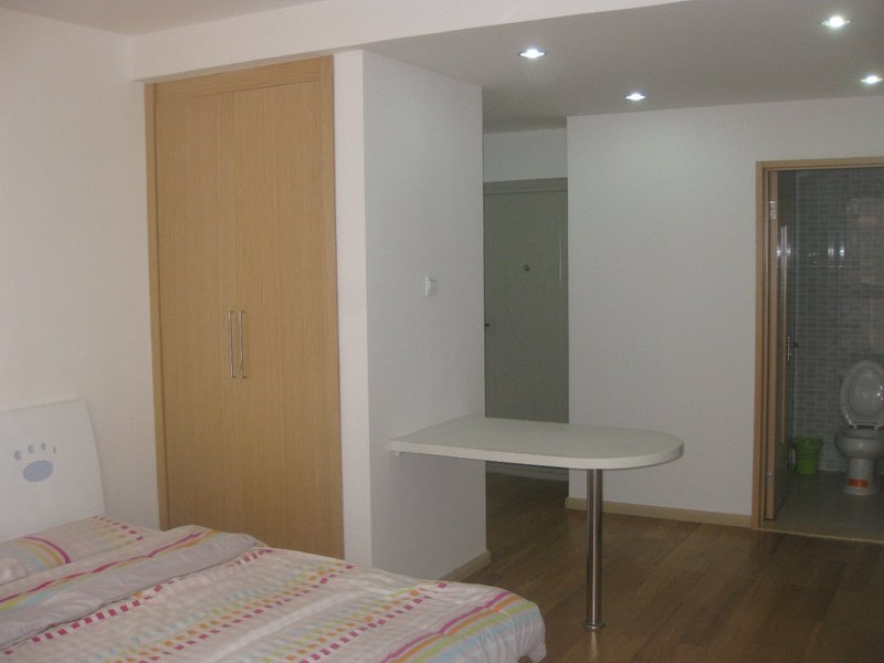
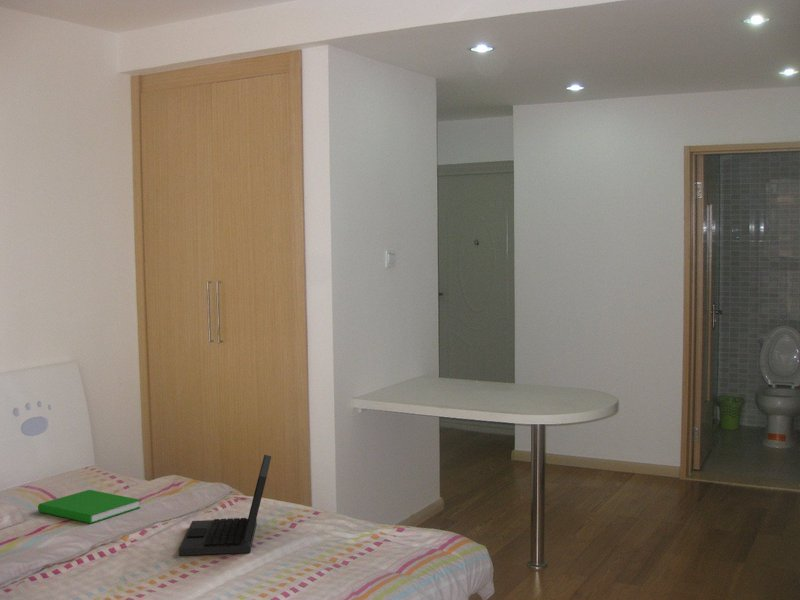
+ book [37,489,141,524]
+ laptop [178,454,272,557]
